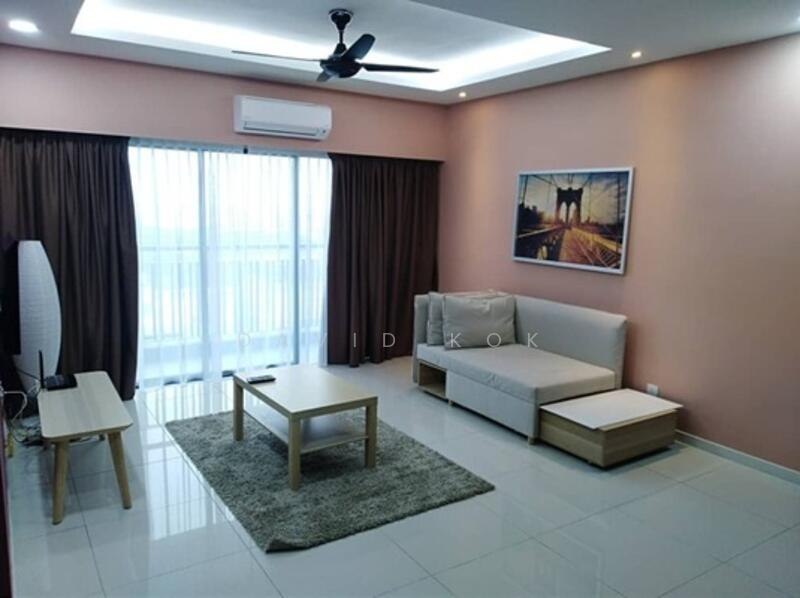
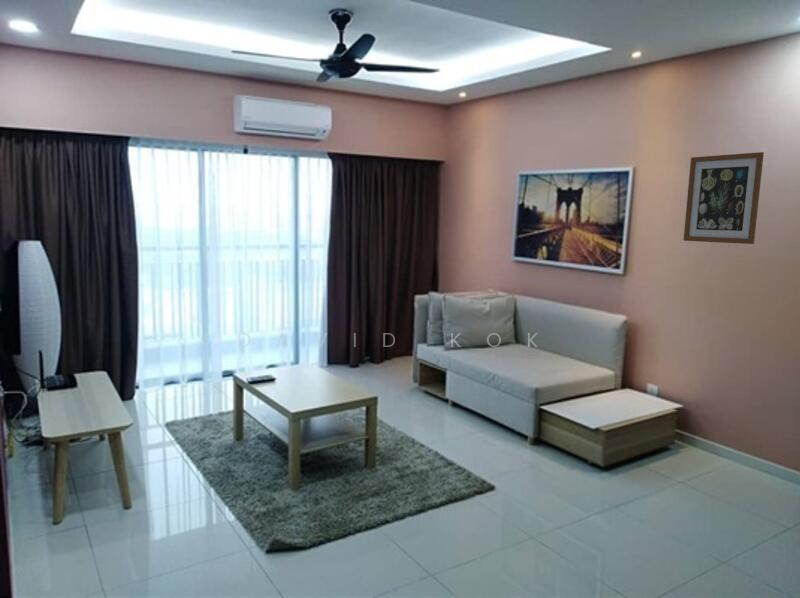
+ wall art [683,151,765,245]
